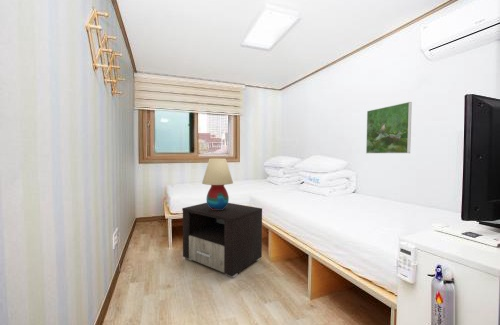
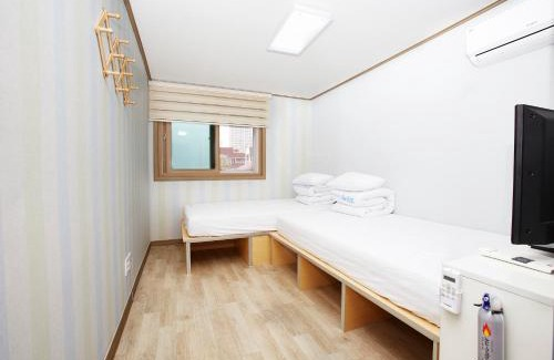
- table lamp [201,158,234,210]
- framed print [365,101,413,154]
- nightstand [181,202,263,279]
